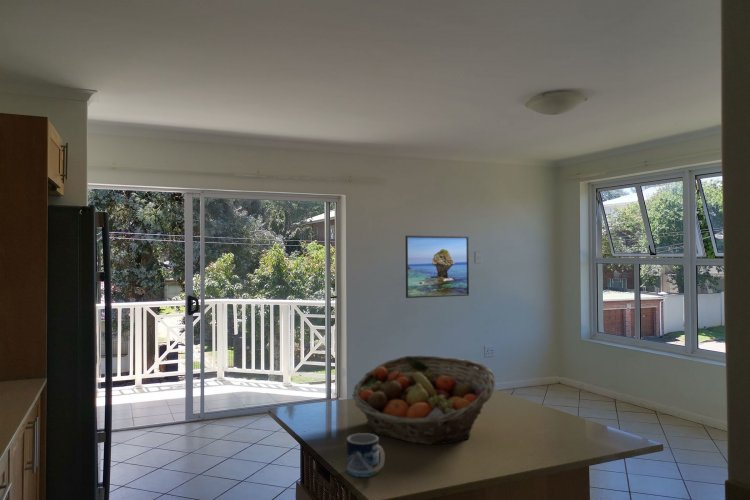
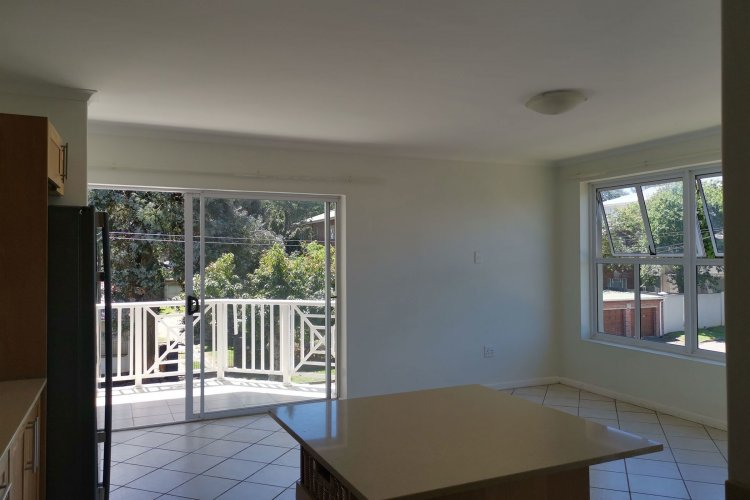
- mug [346,432,386,478]
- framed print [405,235,470,299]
- fruit basket [351,355,496,446]
